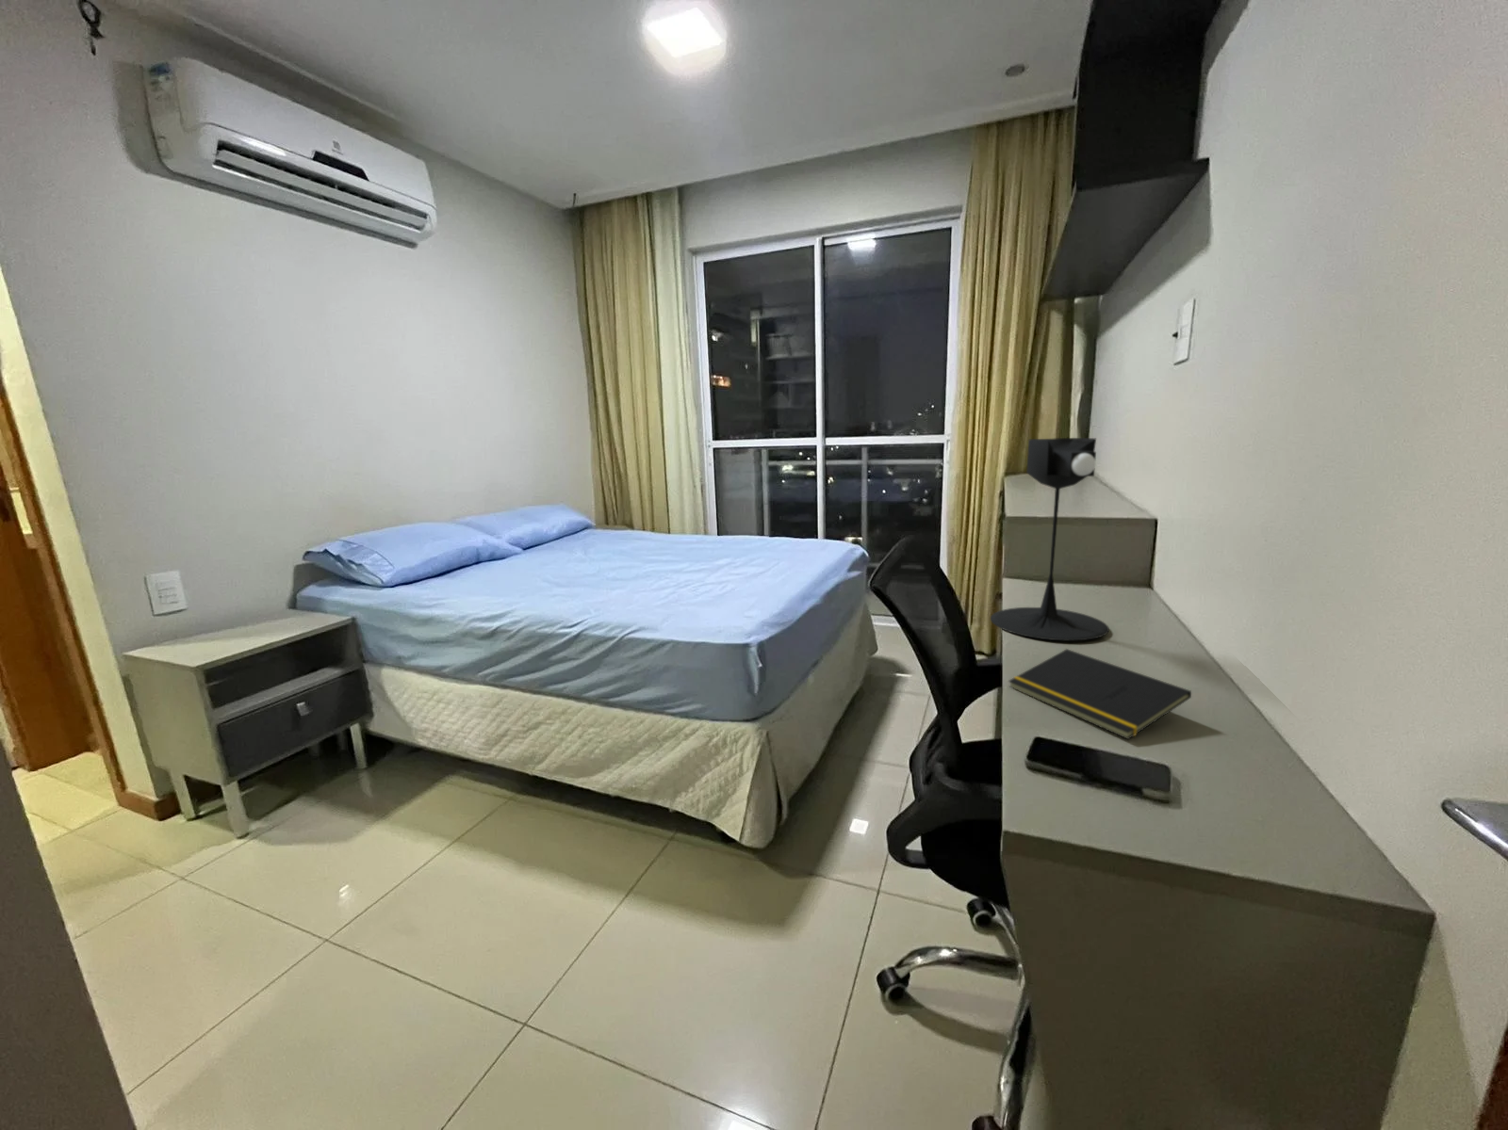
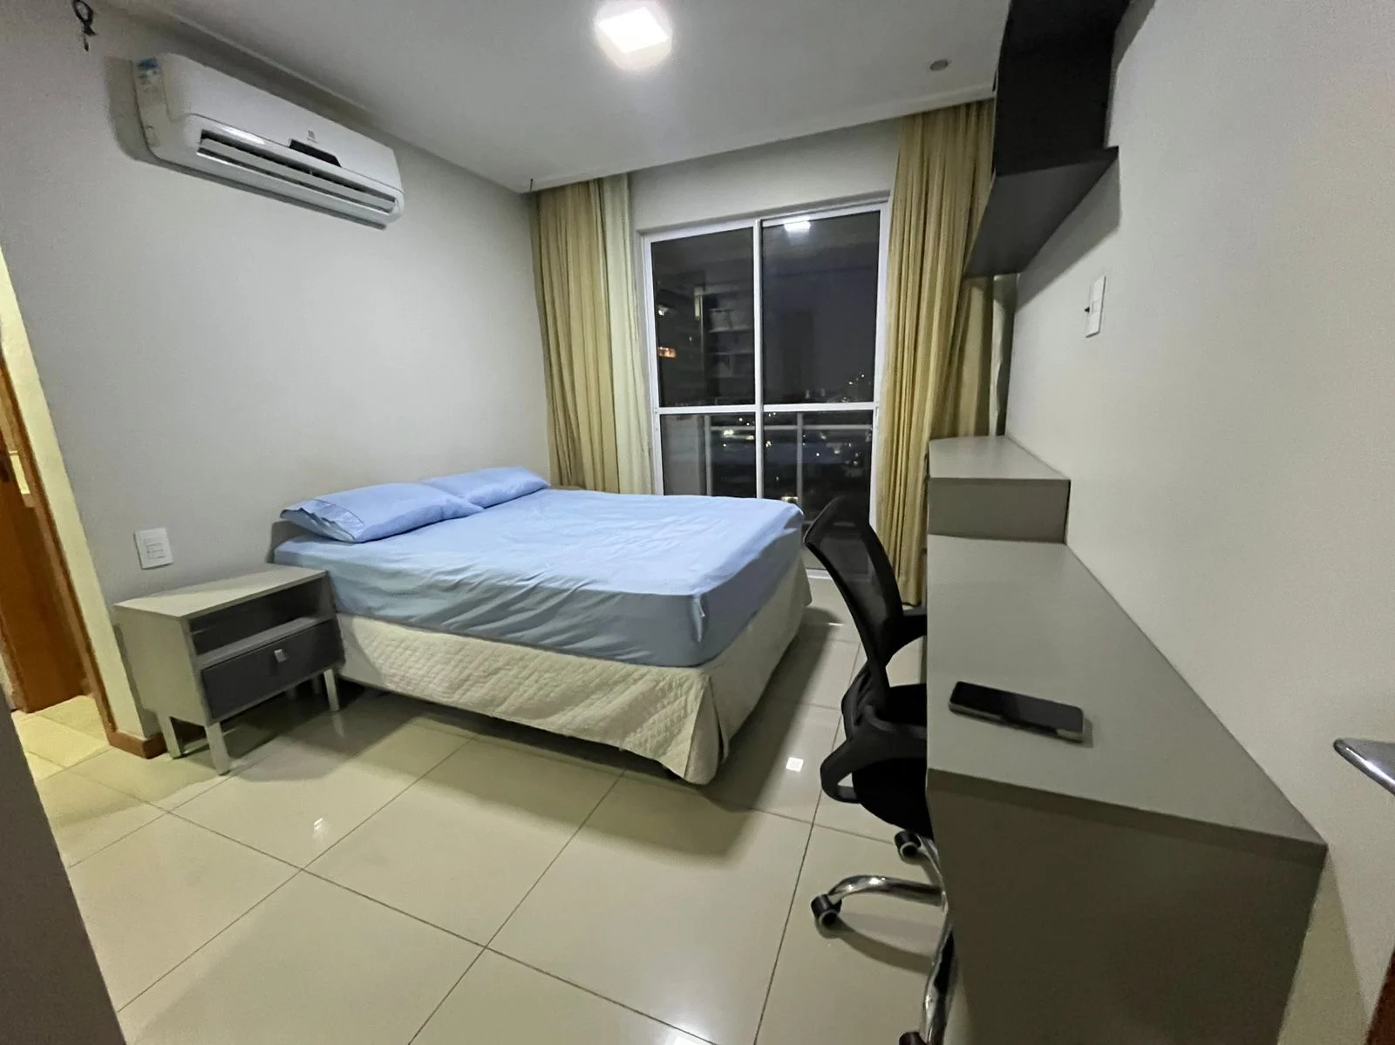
- notepad [1008,648,1192,741]
- desk lamp [989,437,1110,641]
